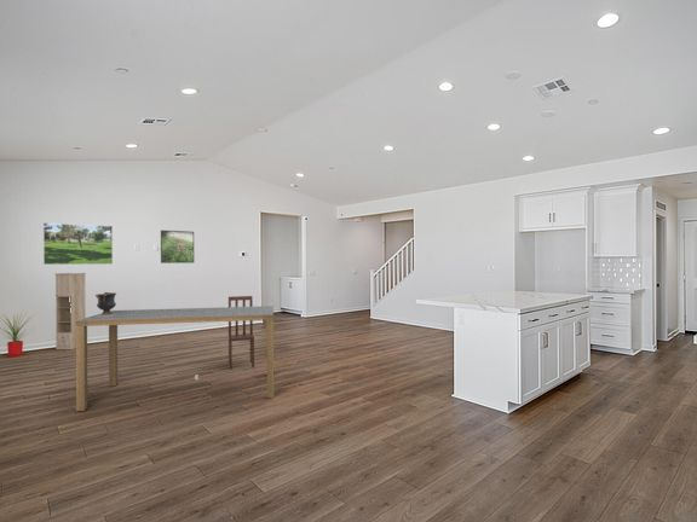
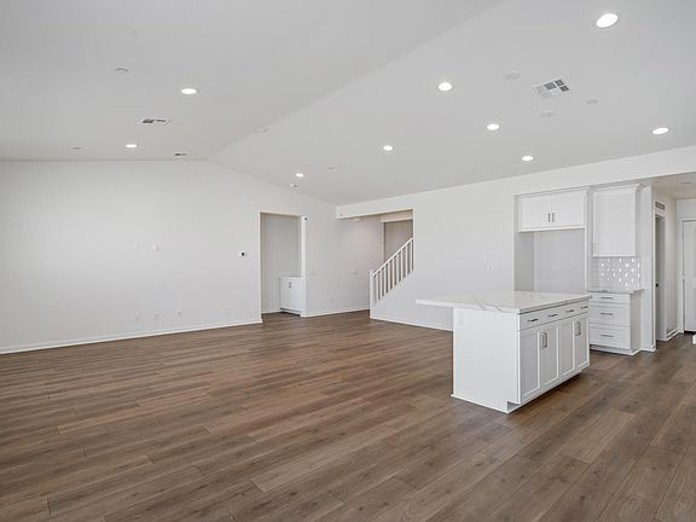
- chair [227,295,255,370]
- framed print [42,222,114,266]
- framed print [160,230,195,265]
- house plant [0,311,35,358]
- decorative urn [94,291,117,317]
- dining table [75,304,276,412]
- storage cabinet [53,272,87,350]
